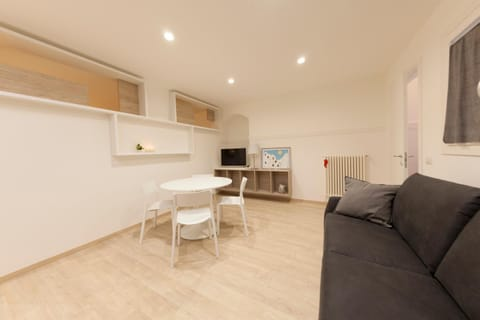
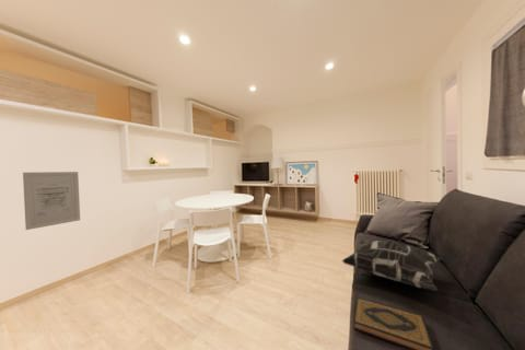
+ wall art [22,171,81,231]
+ hardback book [352,296,435,350]
+ decorative pillow [340,240,443,292]
